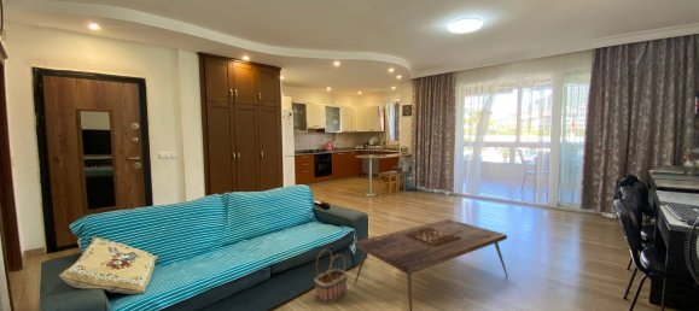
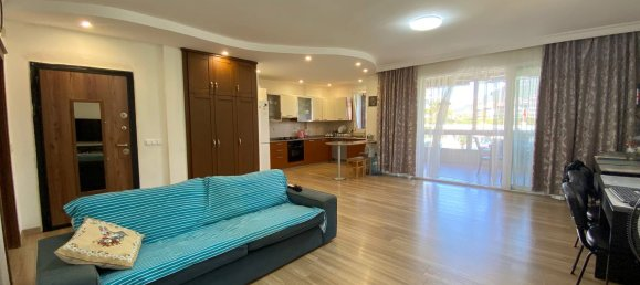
- coffee table [354,218,509,311]
- basket [313,248,349,305]
